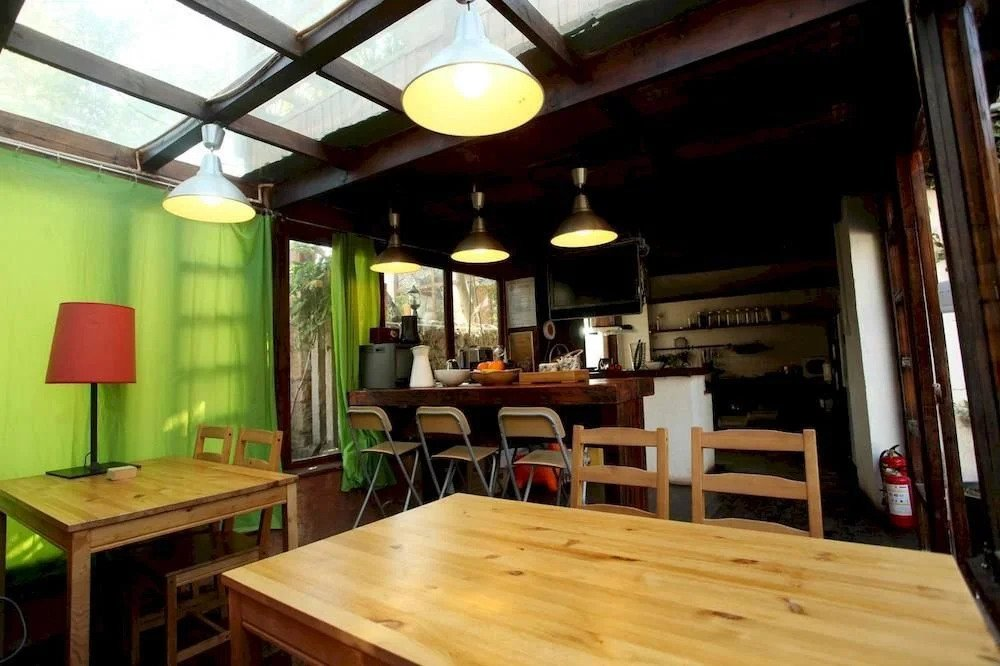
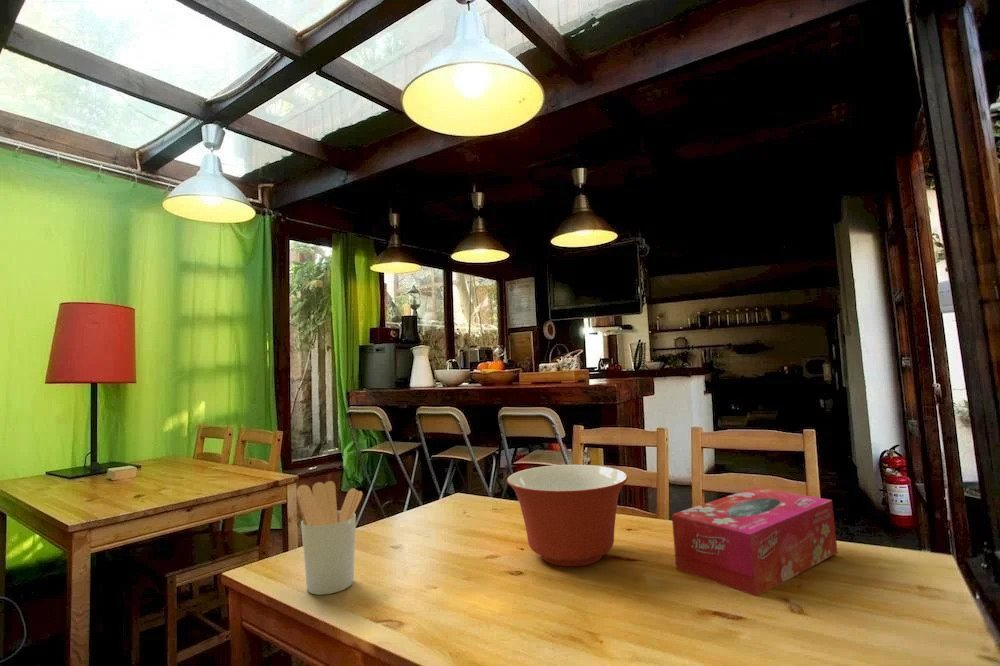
+ tissue box [671,486,839,597]
+ utensil holder [295,480,364,596]
+ mixing bowl [506,464,629,567]
